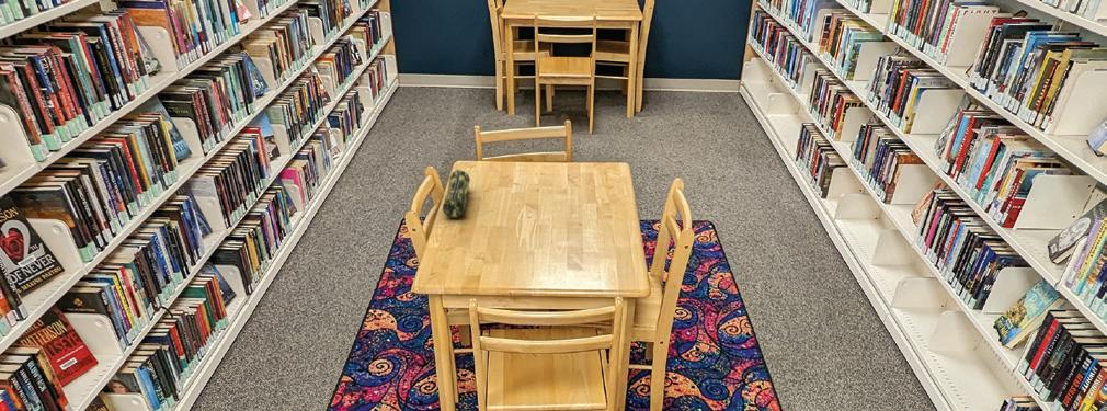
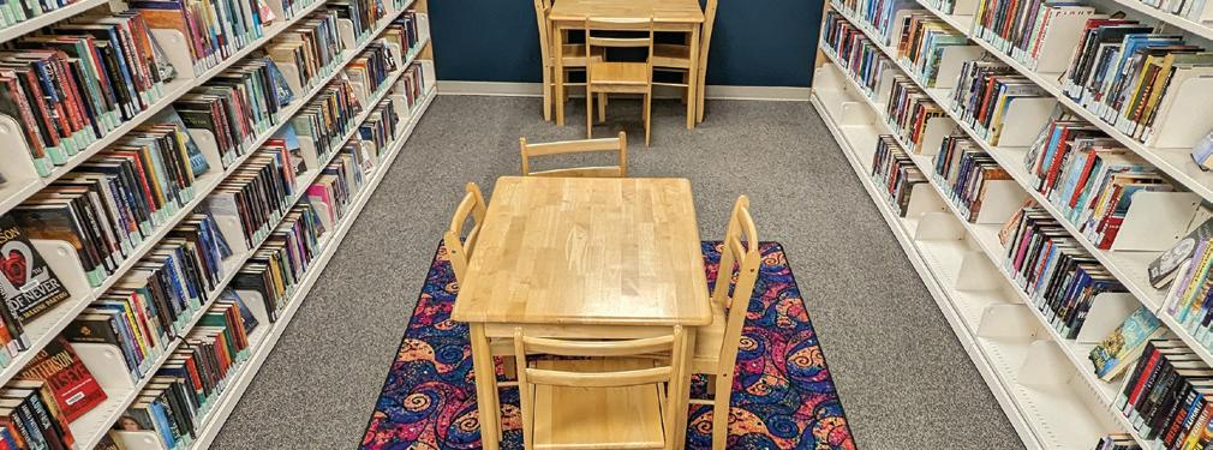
- pencil case [442,168,471,219]
